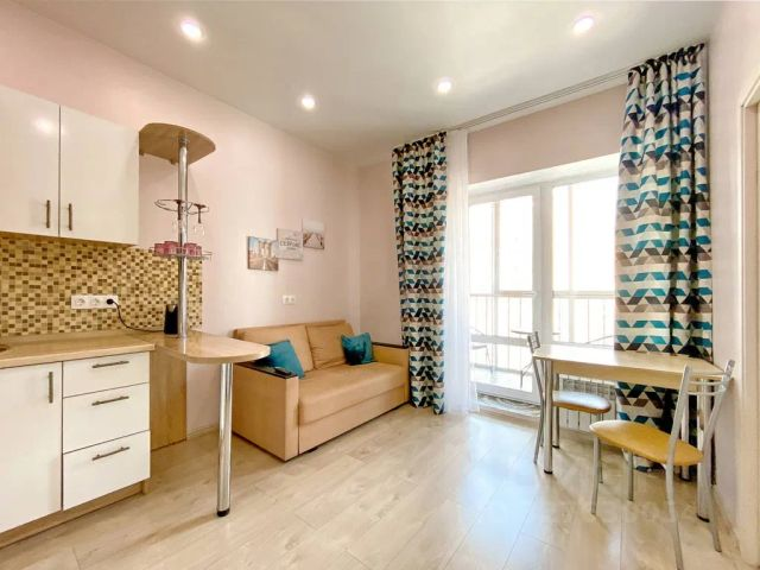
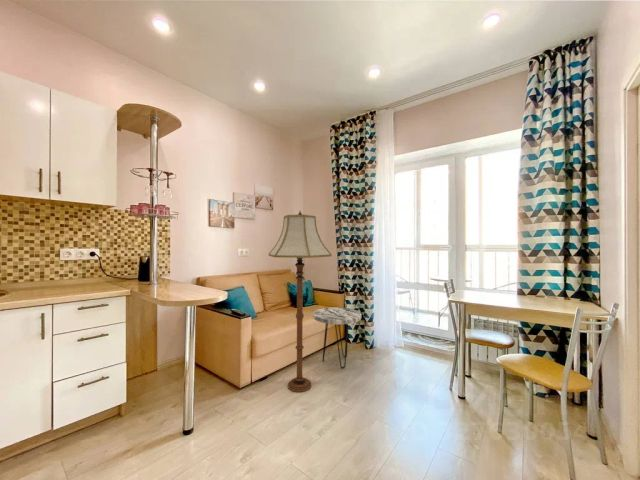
+ side table [312,306,362,369]
+ floor lamp [268,210,333,393]
